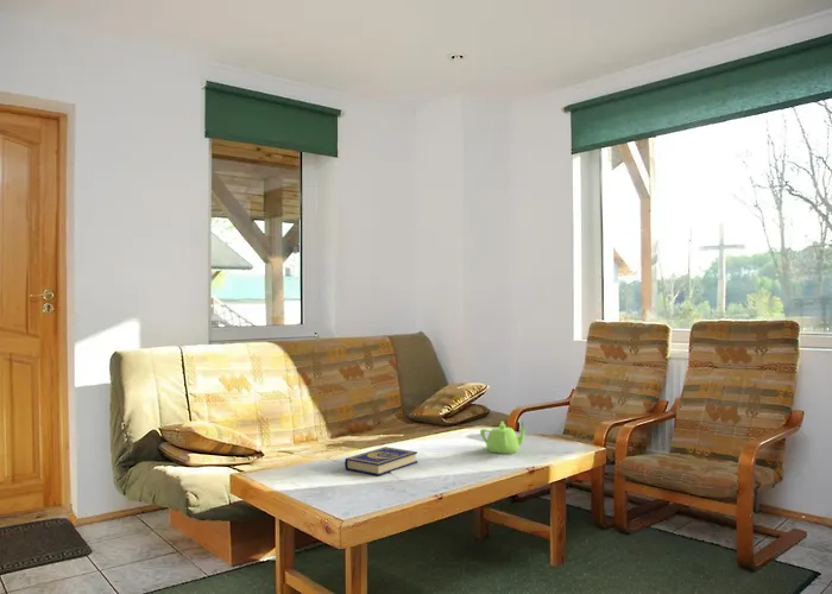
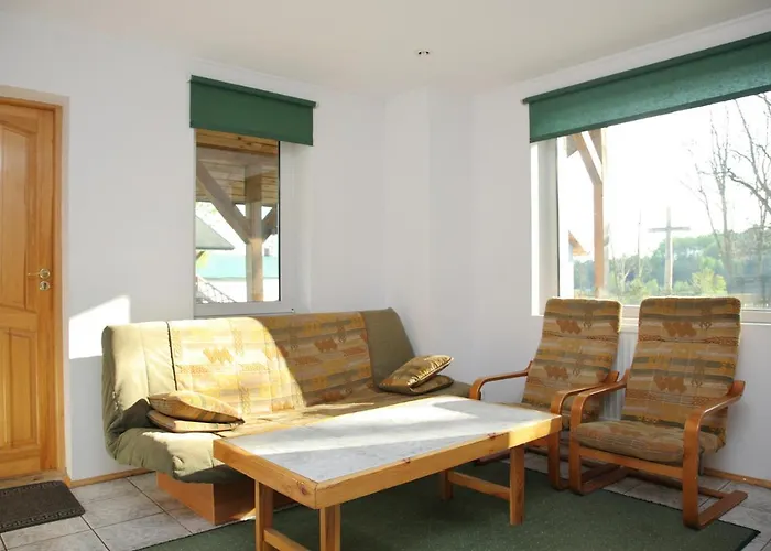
- teapot [479,419,530,455]
- book [343,446,418,476]
